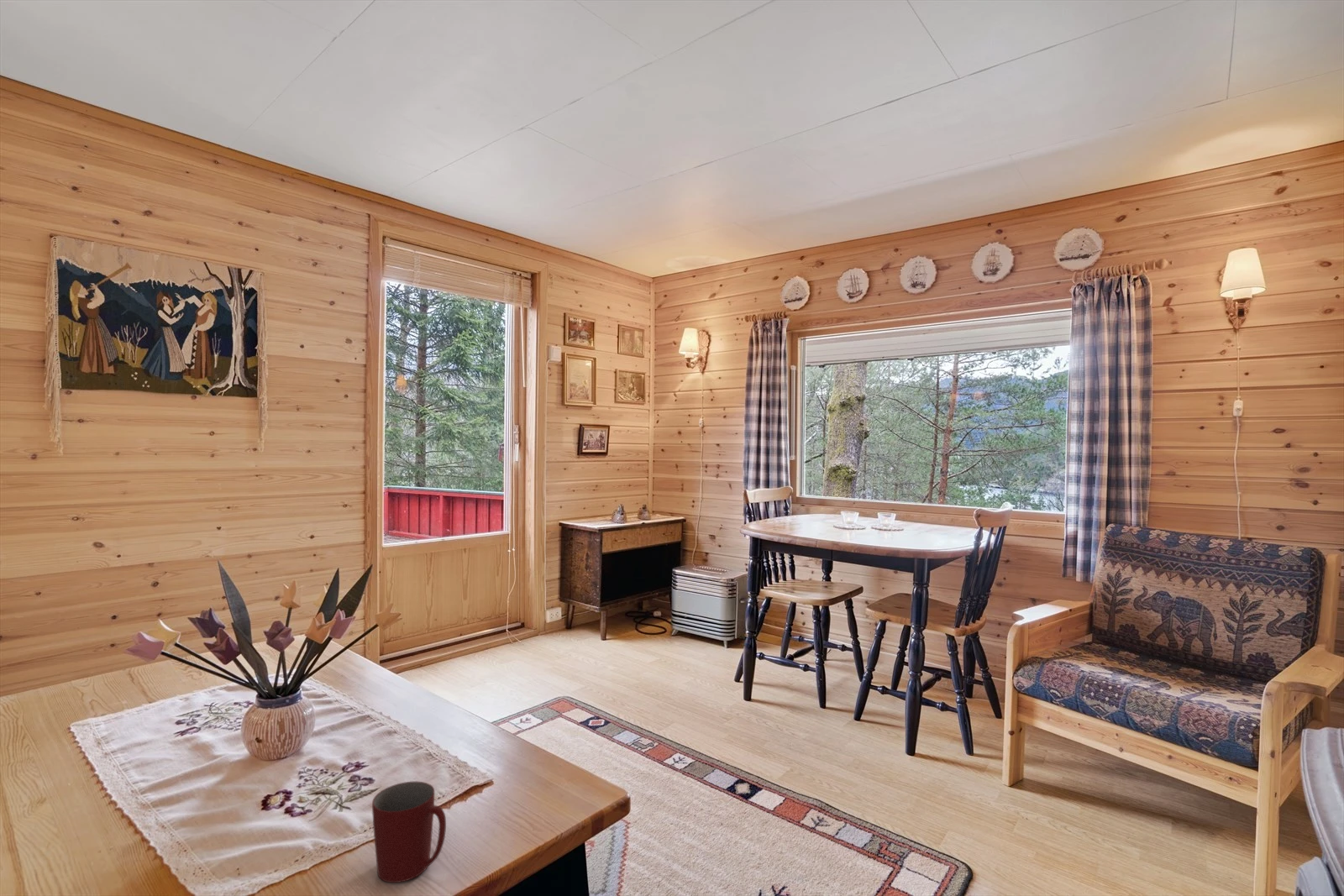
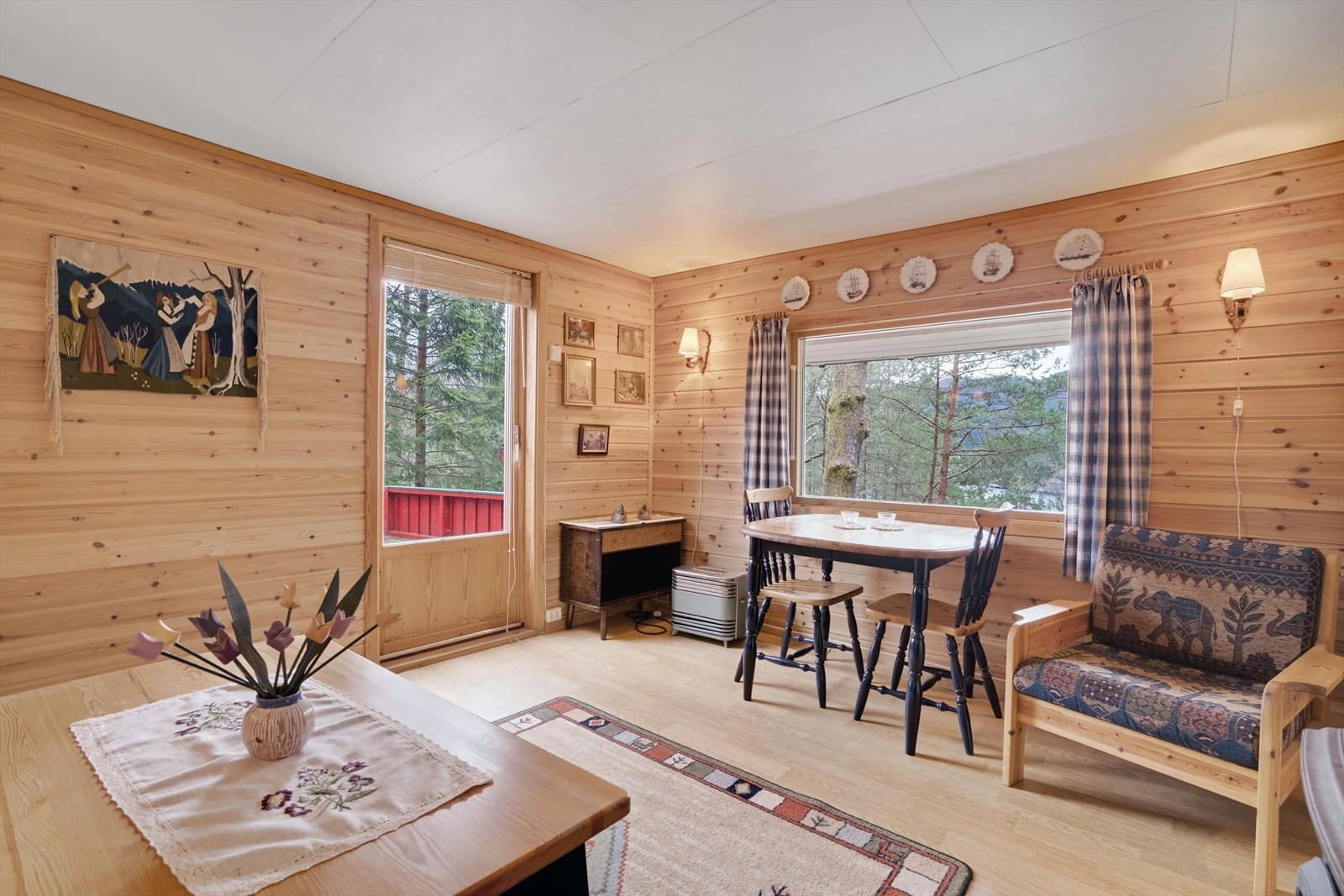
- mug [371,781,447,883]
